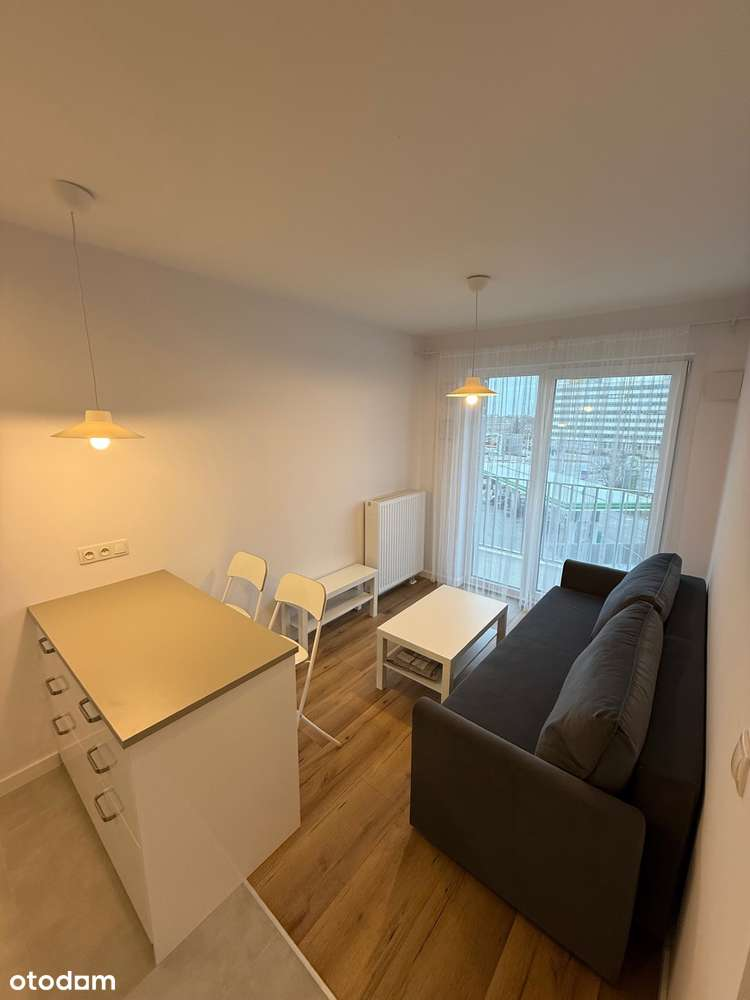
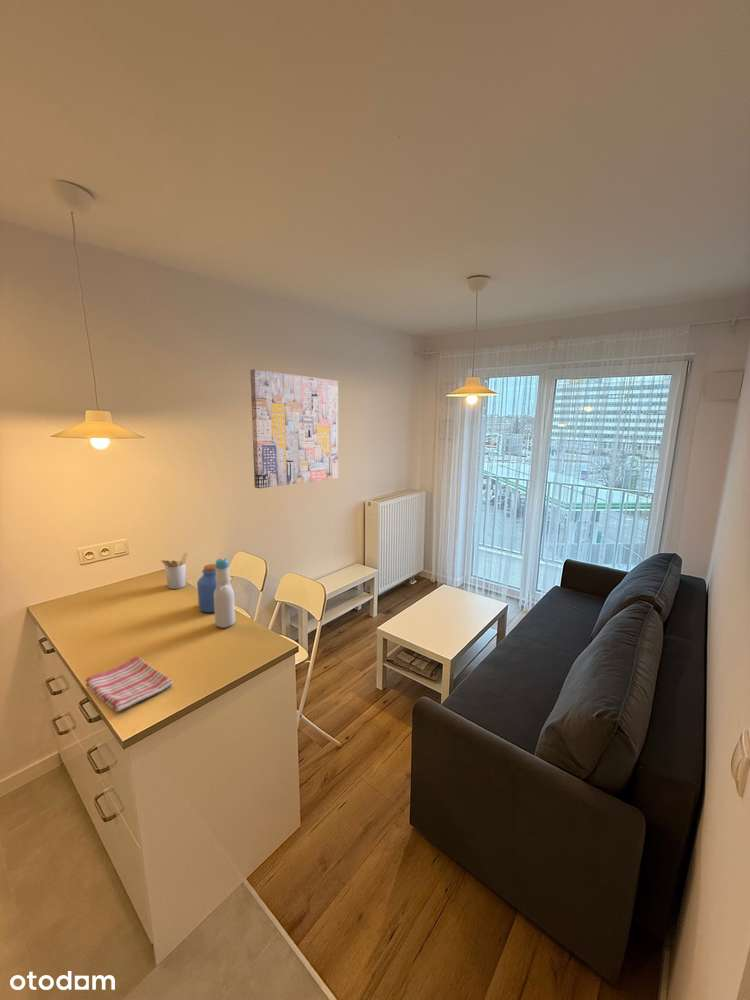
+ bottle [214,557,236,629]
+ dish towel [85,654,174,713]
+ wall art [249,368,339,489]
+ jar [196,563,217,613]
+ utensil holder [159,552,188,590]
